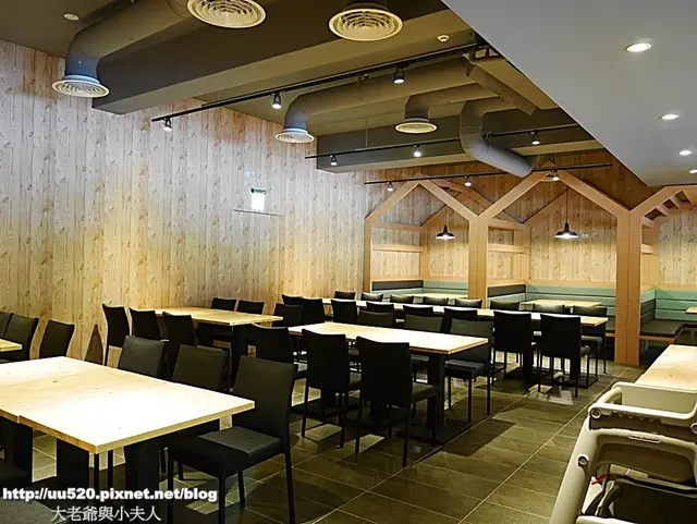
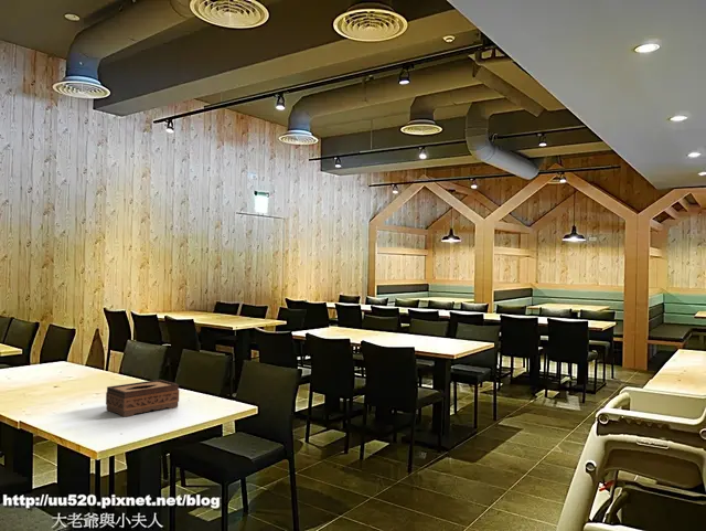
+ tissue box [105,379,180,418]
